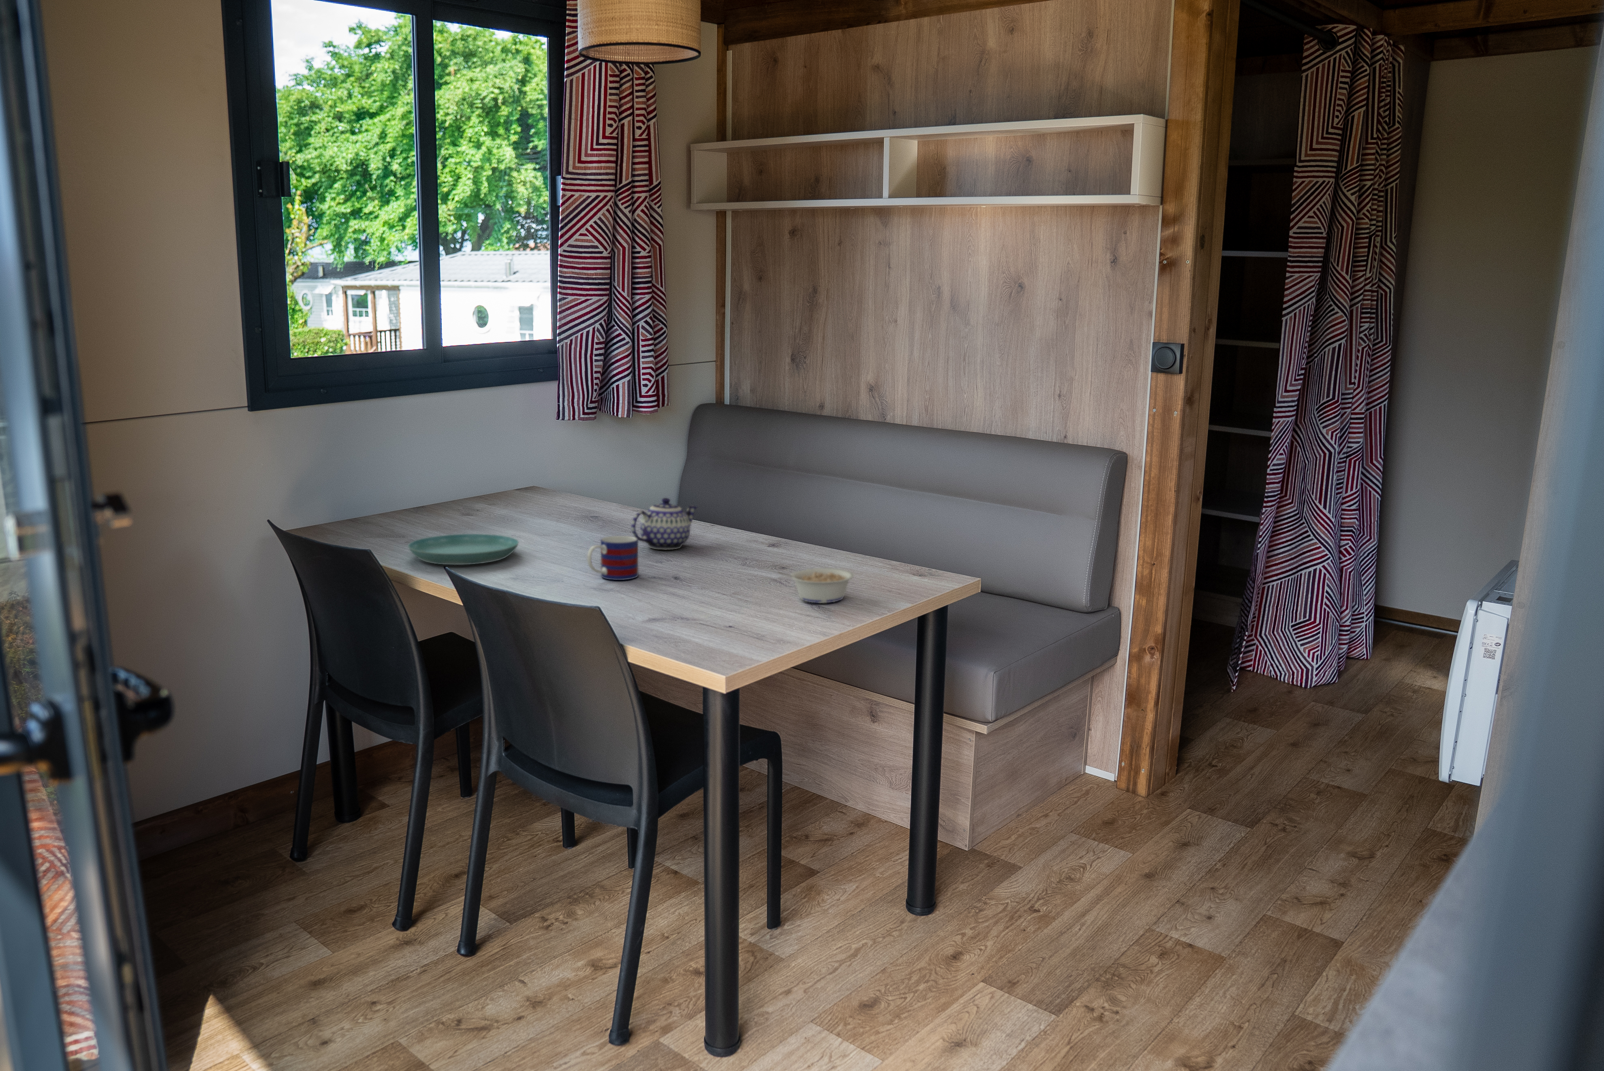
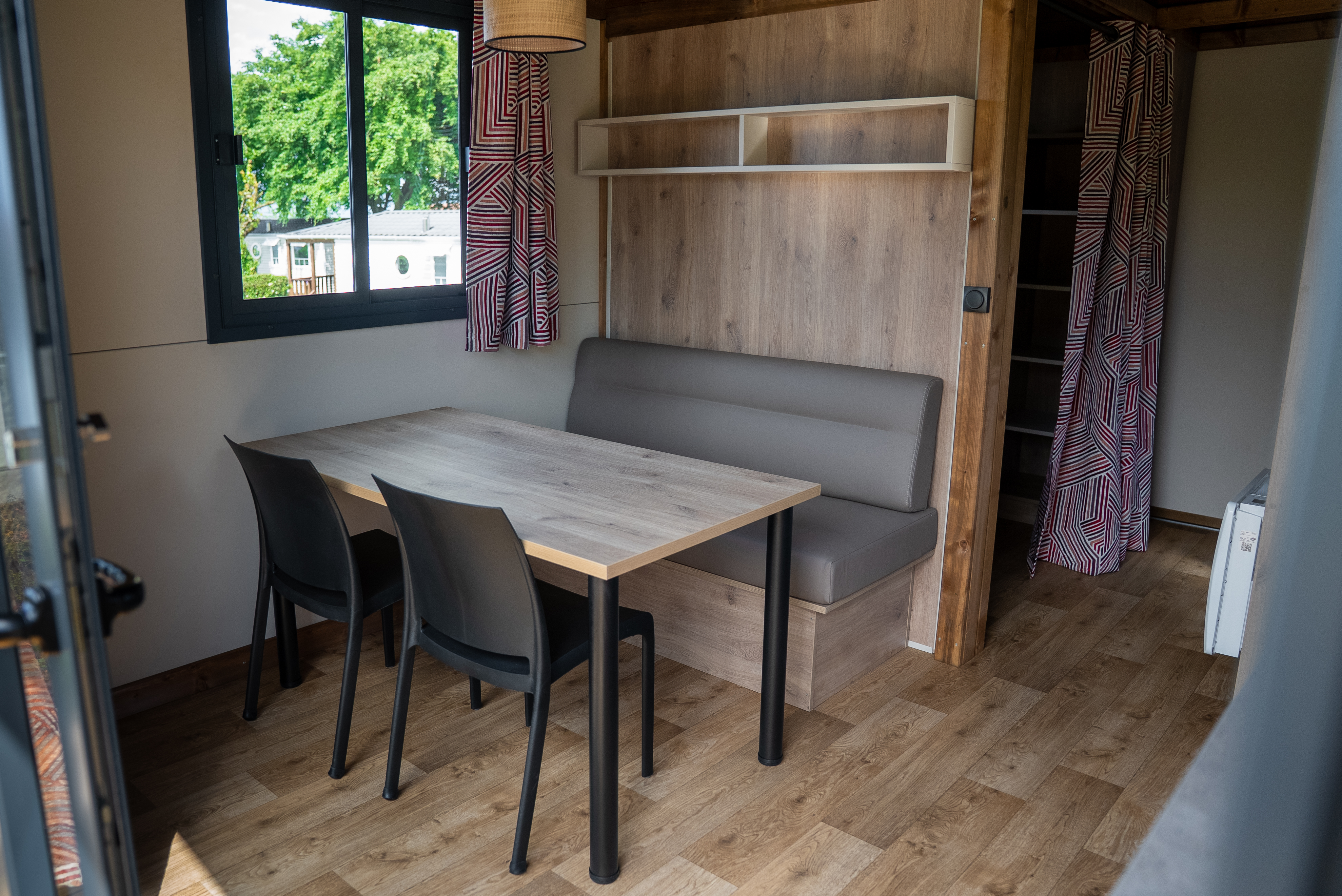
- legume [777,568,855,604]
- saucer [408,533,519,565]
- teapot [631,497,698,551]
- mug [587,536,638,581]
